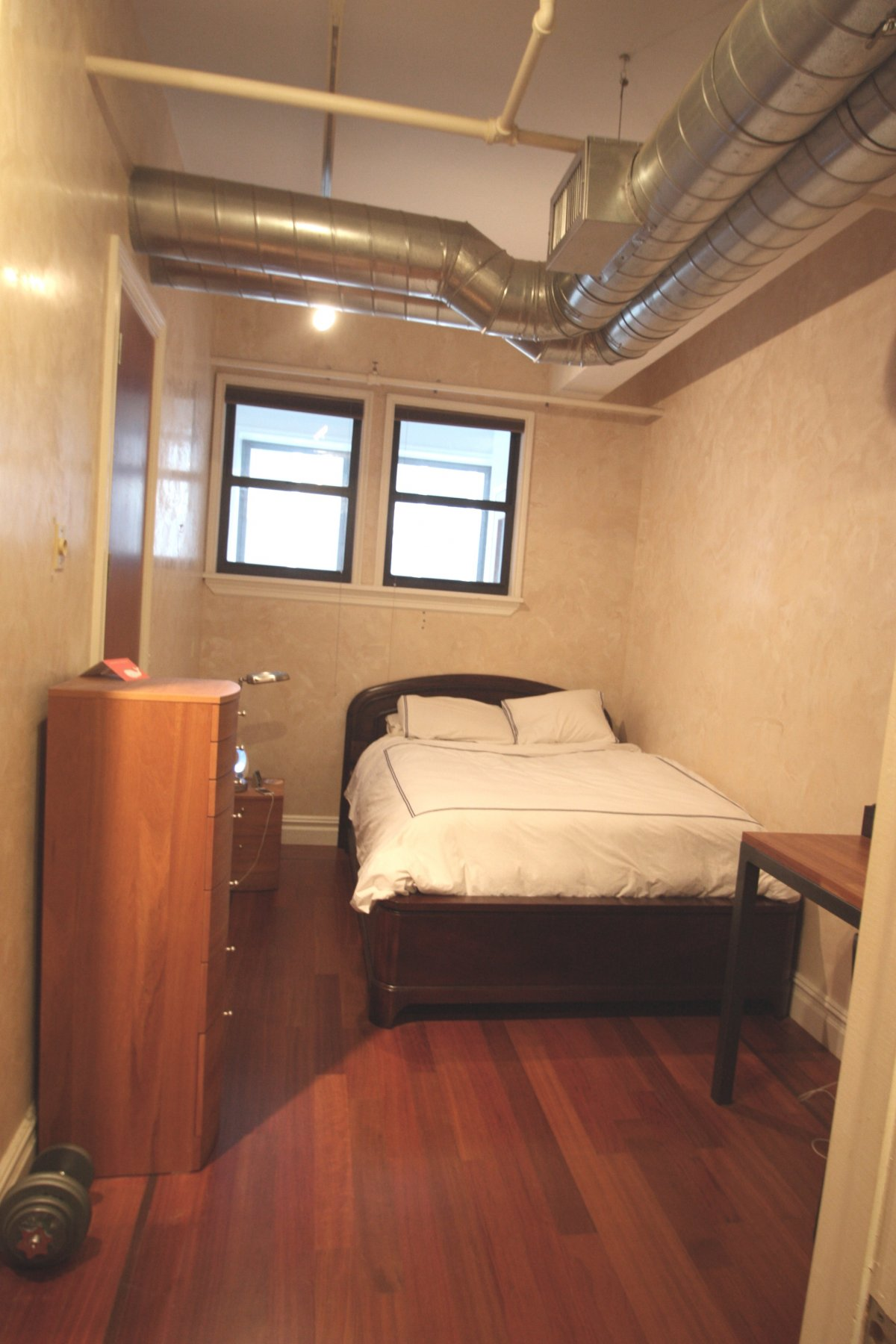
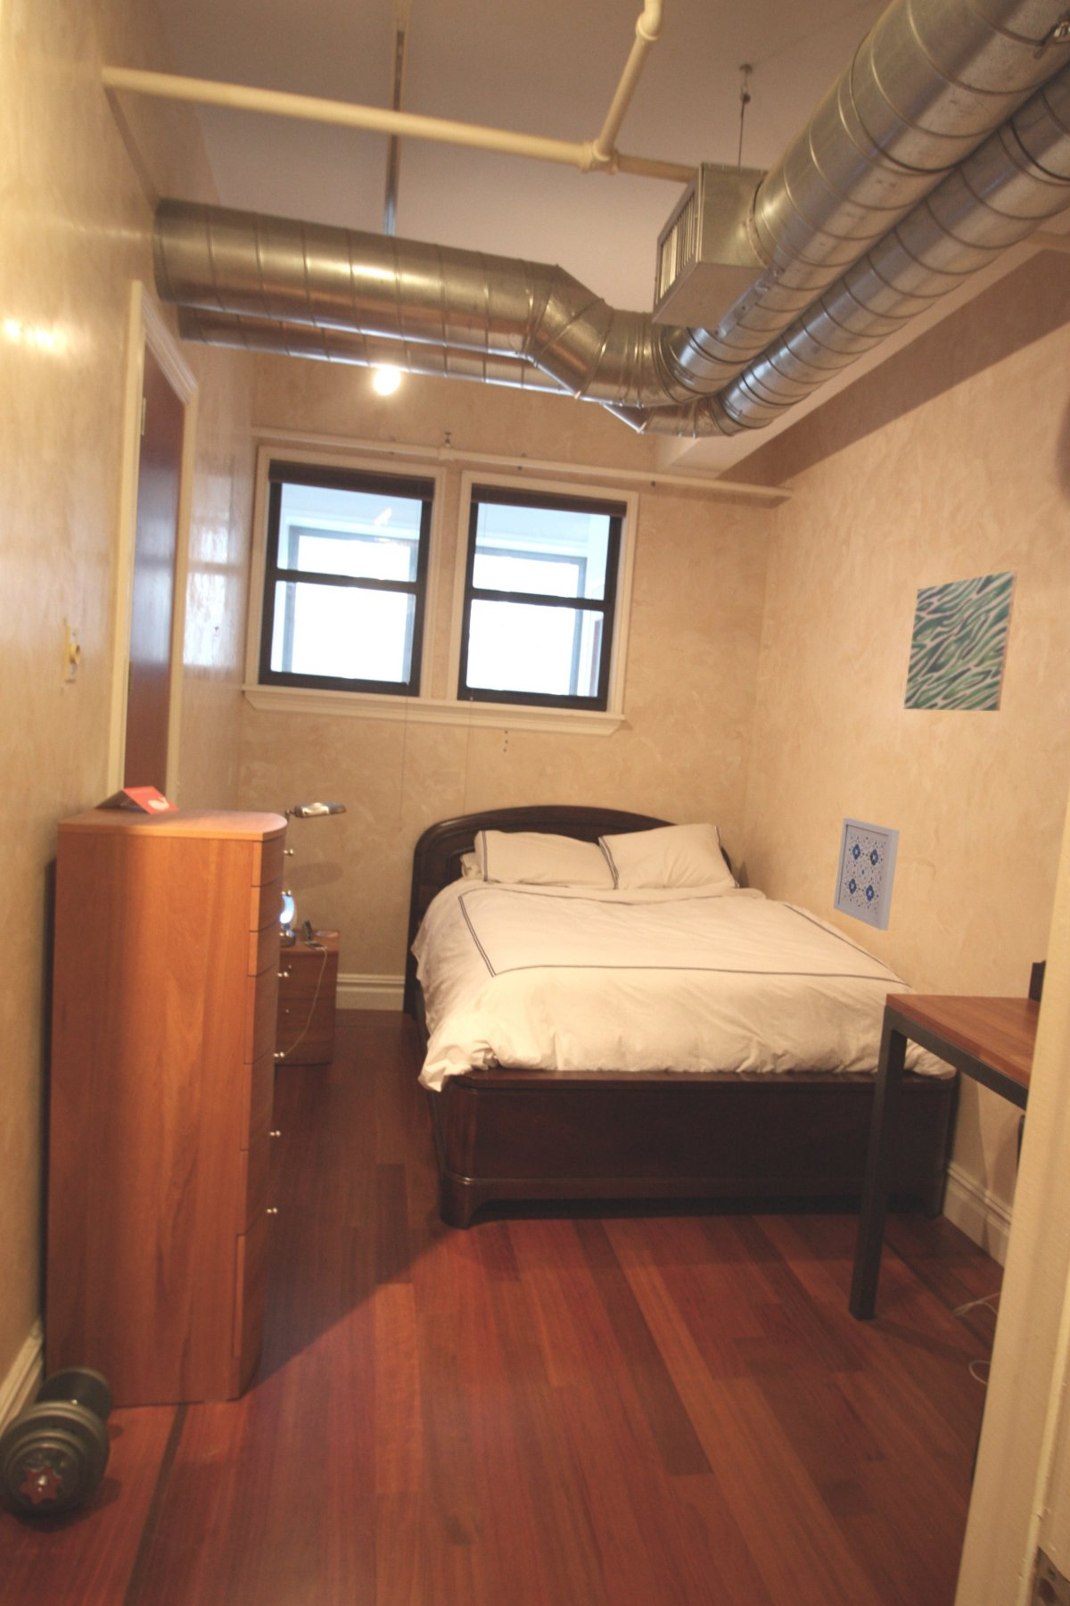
+ wall art [832,816,900,932]
+ wall art [903,569,1019,712]
